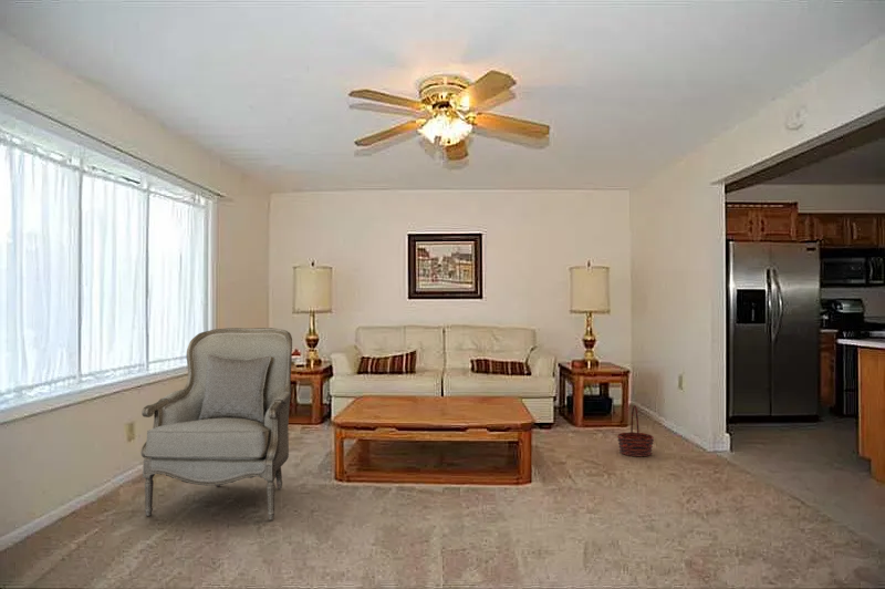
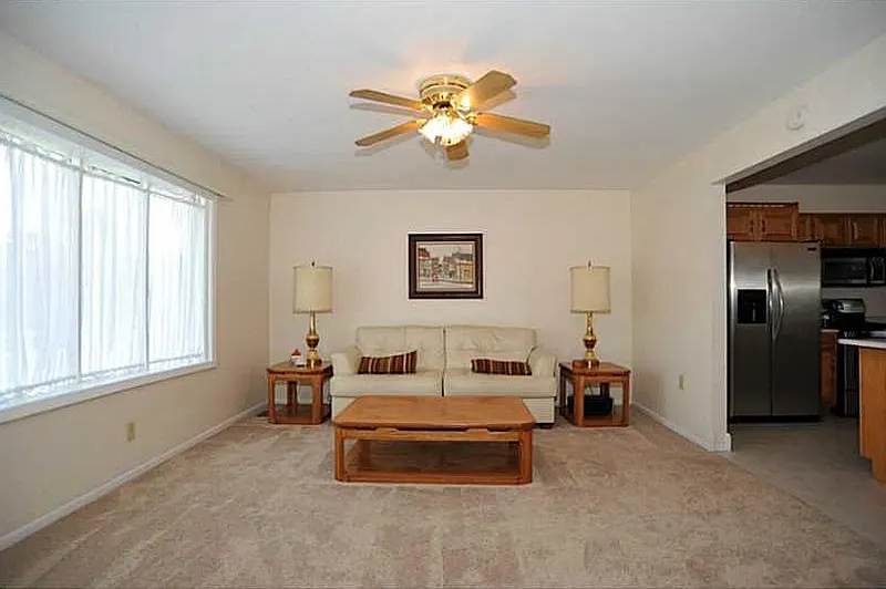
- basket [616,404,655,457]
- armchair [139,327,293,520]
